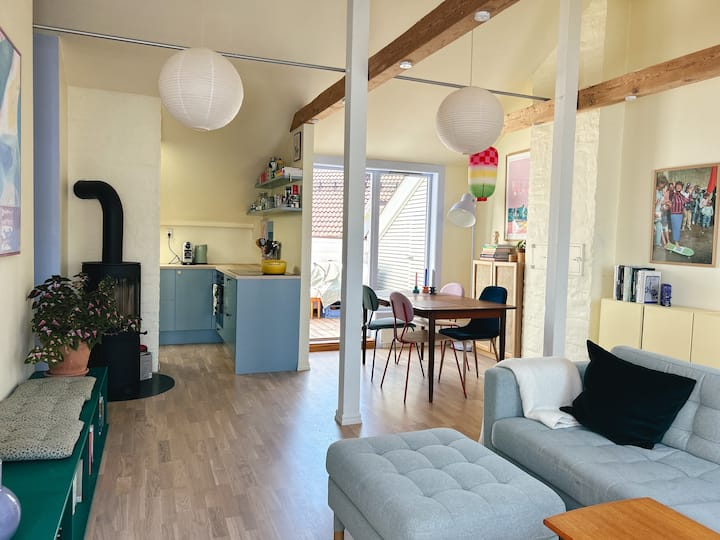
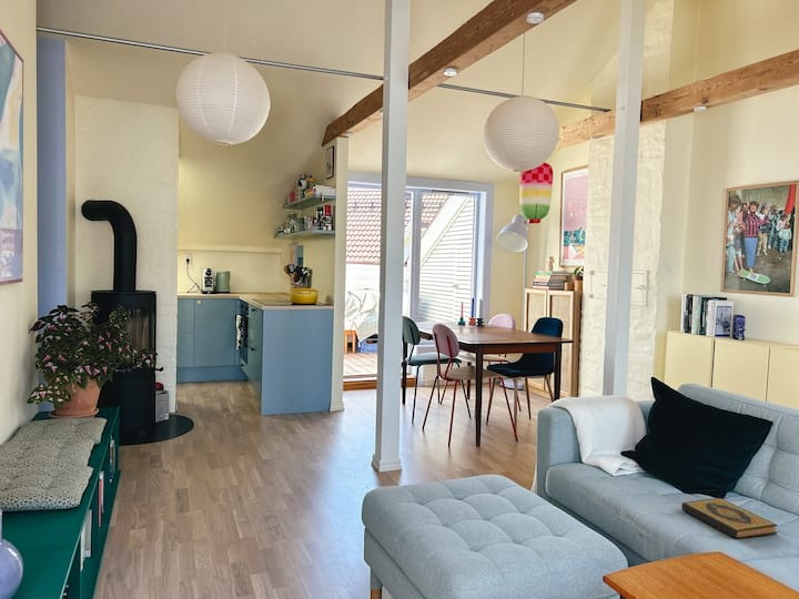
+ hardback book [680,497,778,539]
